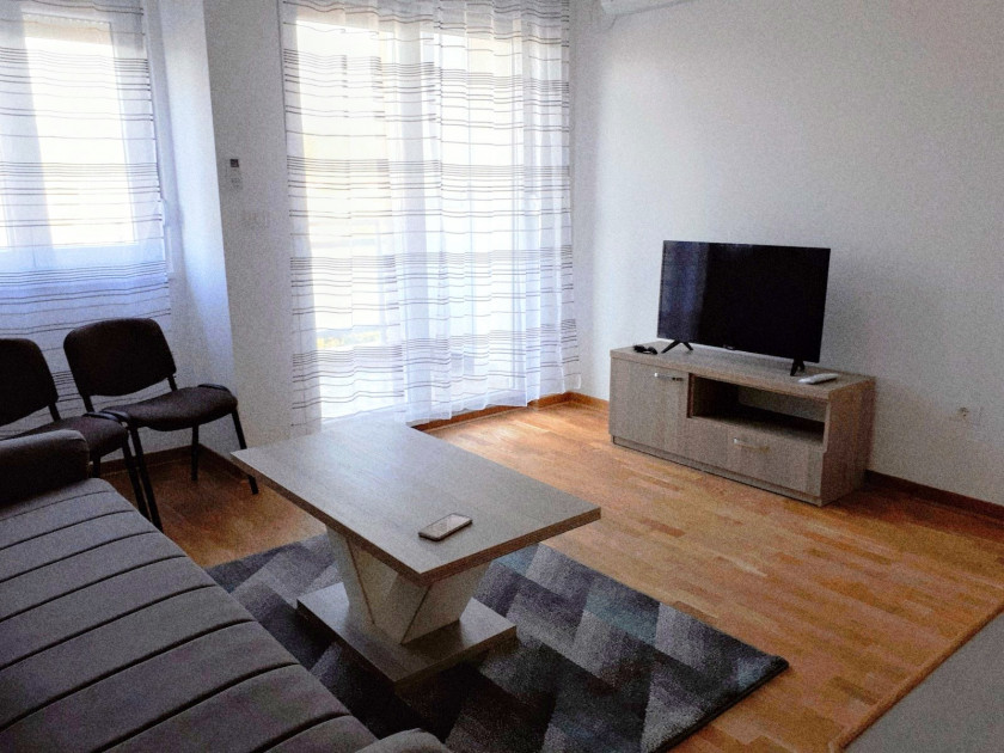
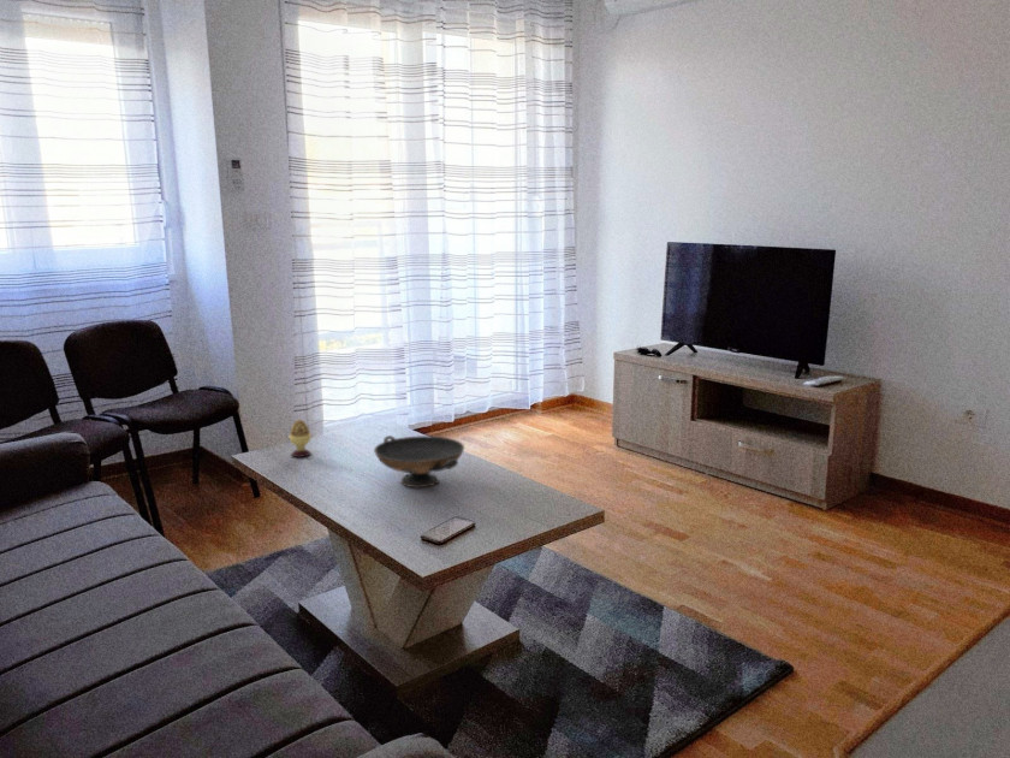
+ decorative egg [289,419,313,458]
+ decorative bowl [373,434,465,488]
